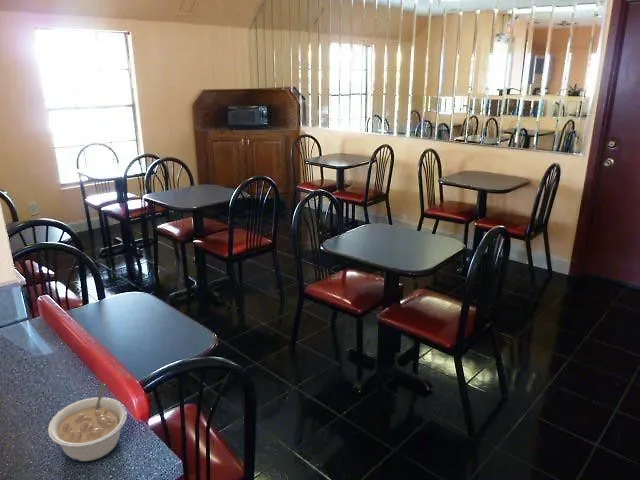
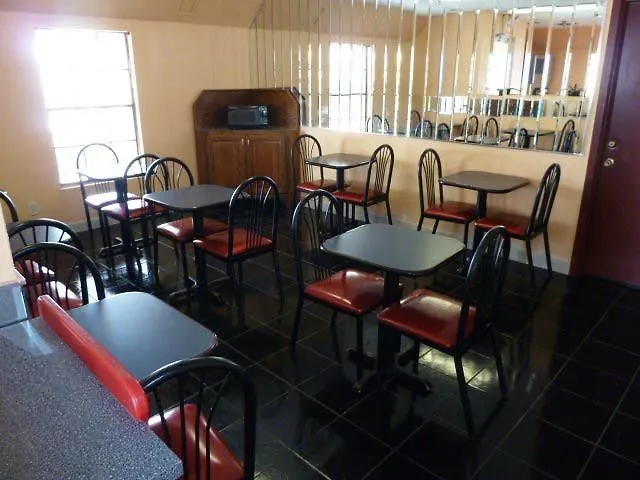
- legume [47,383,128,462]
